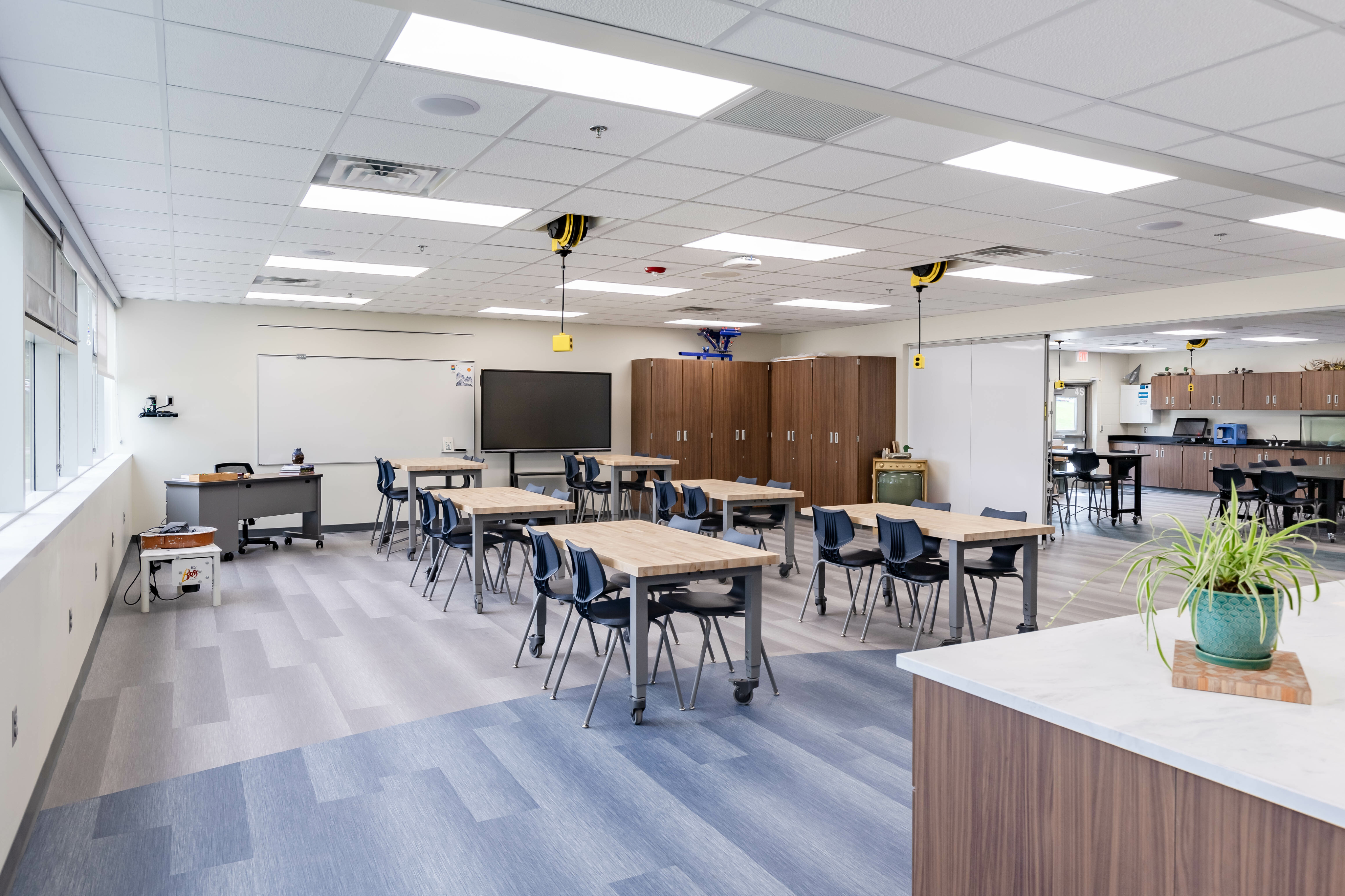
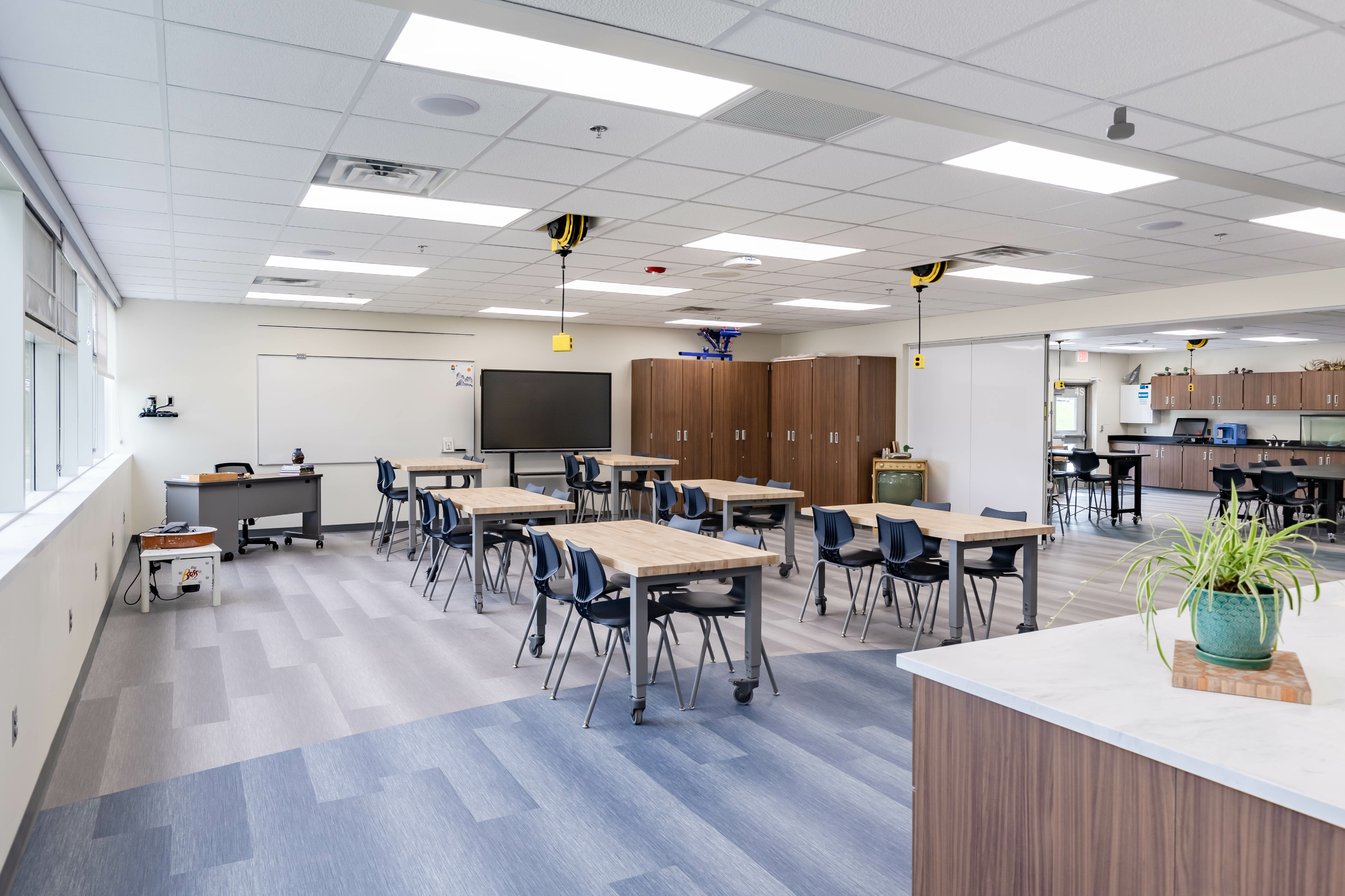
+ security camera [1106,106,1135,141]
